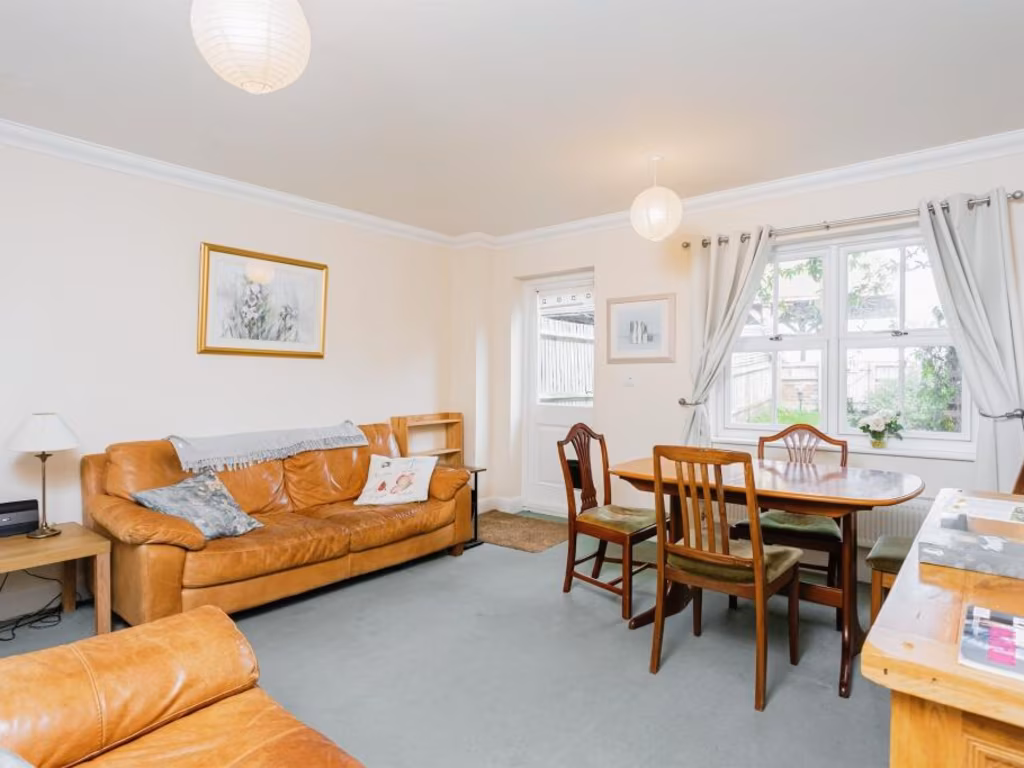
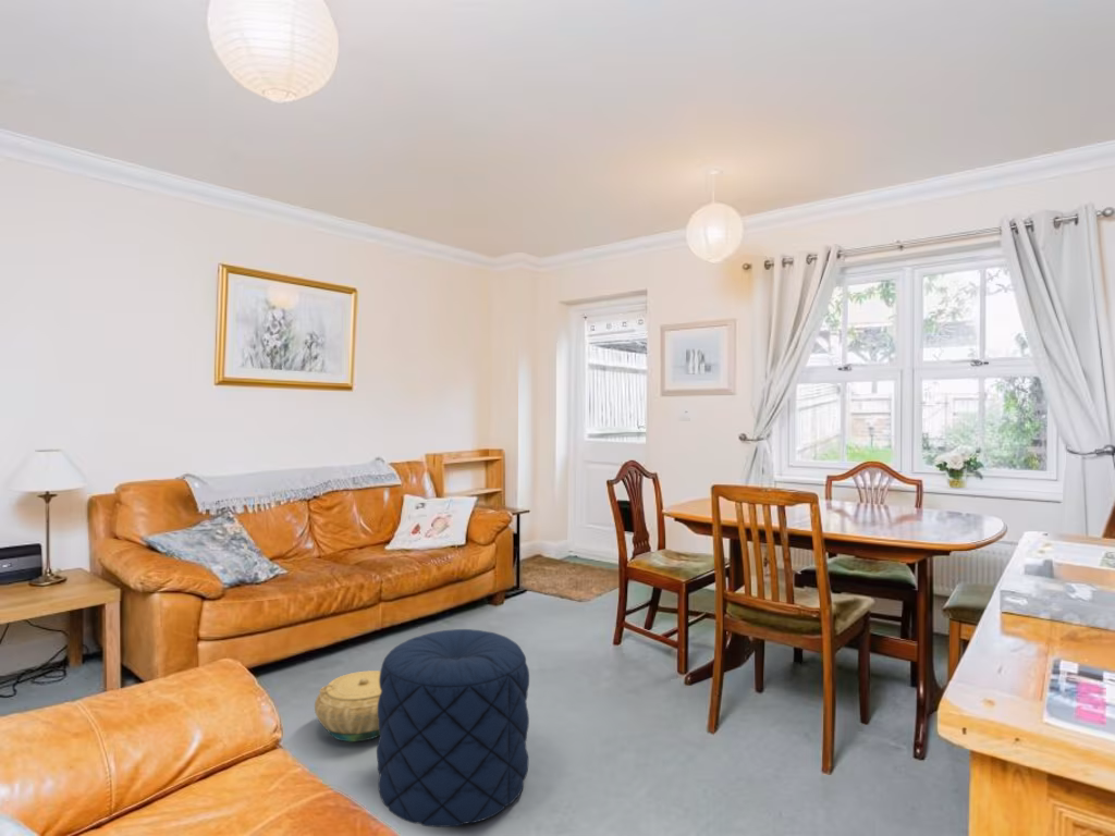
+ pouf [376,628,530,828]
+ basket [314,669,381,742]
